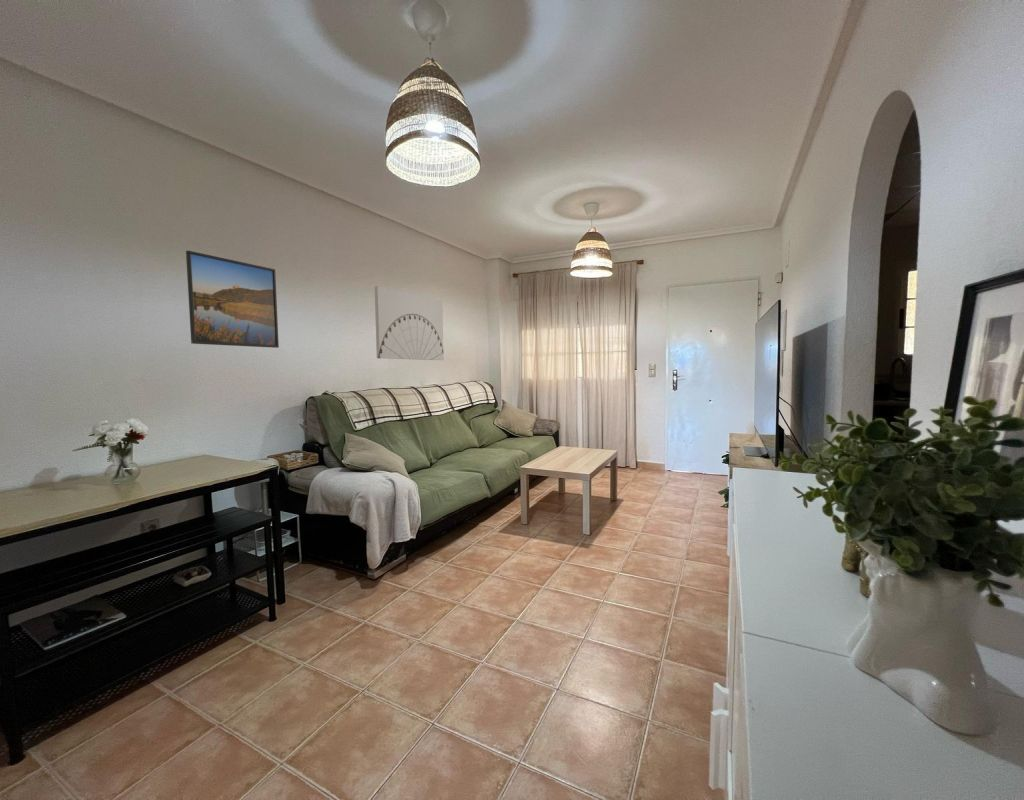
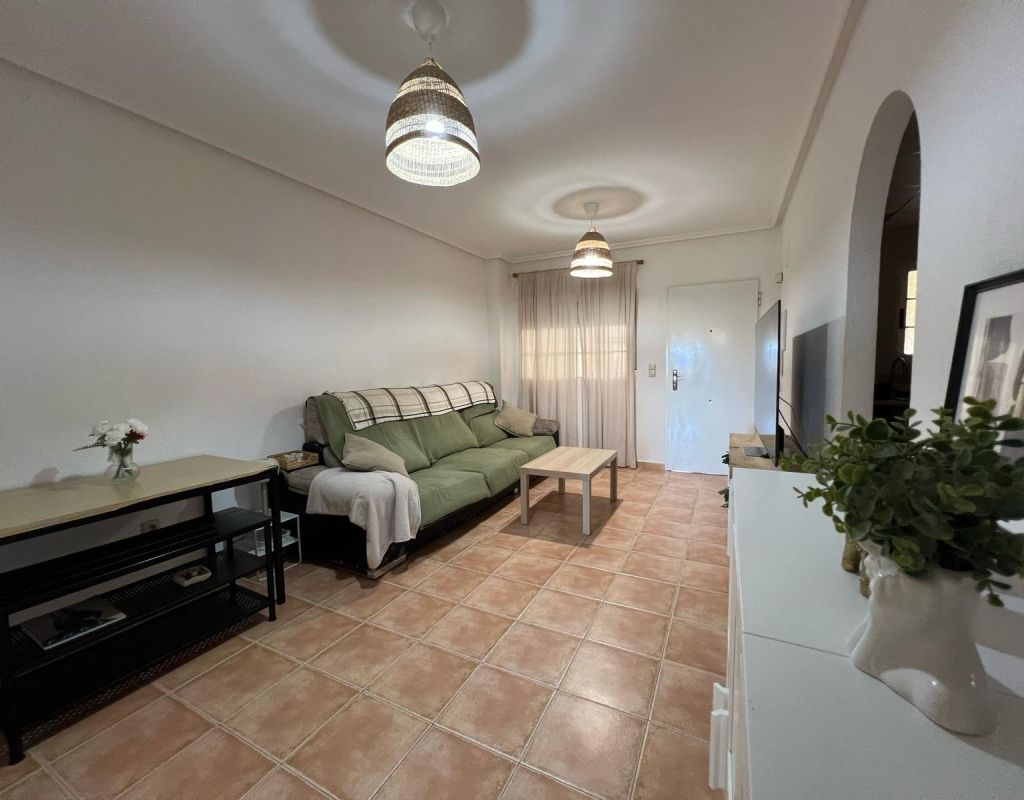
- wall art [374,285,445,361]
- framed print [185,250,280,349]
